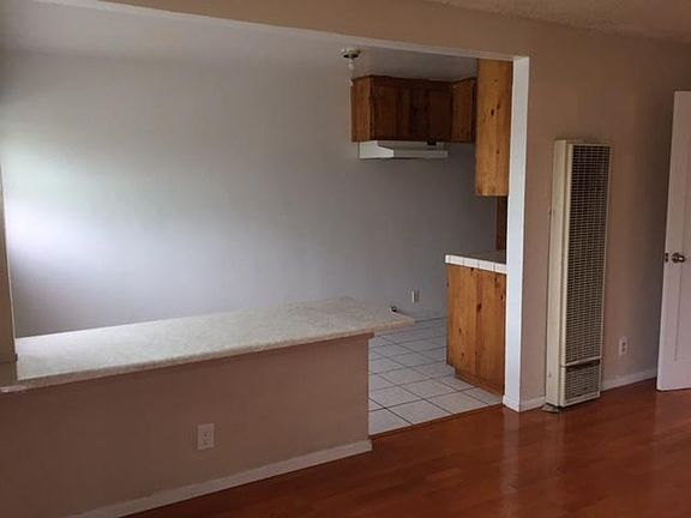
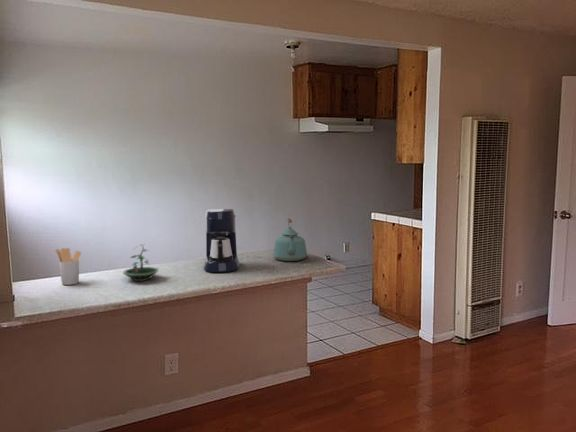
+ utensil holder [54,247,82,286]
+ coffee maker [203,208,240,273]
+ terrarium [122,244,160,282]
+ kettle [272,217,308,262]
